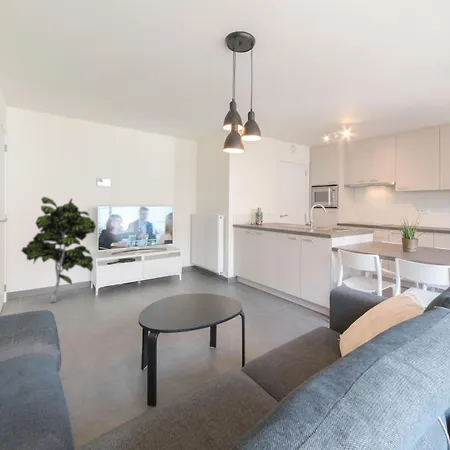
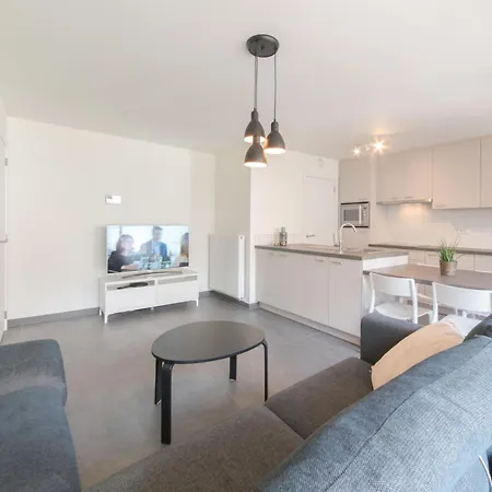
- indoor plant [21,196,97,304]
